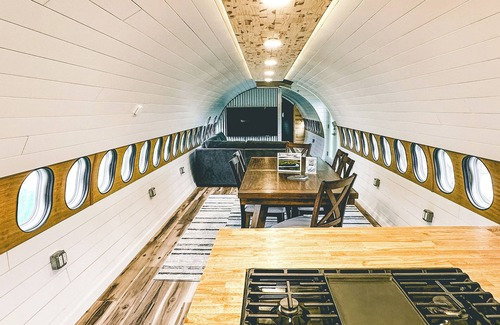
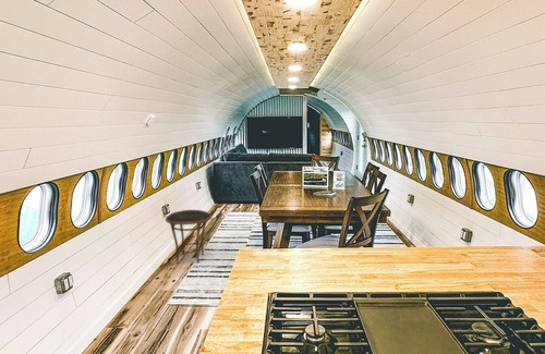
+ side table [165,209,213,264]
